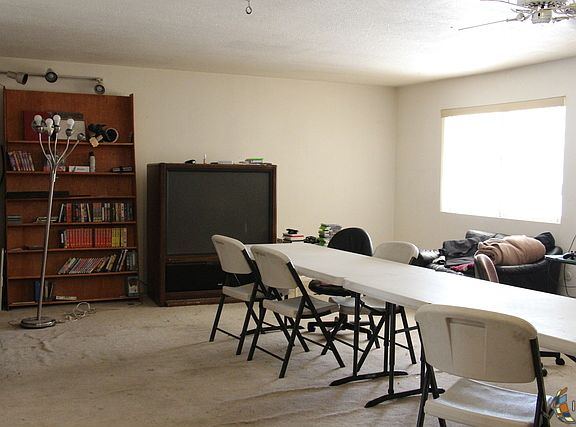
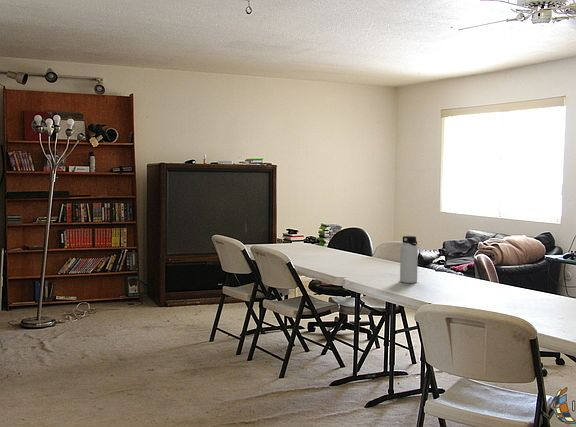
+ water bottle [399,235,419,284]
